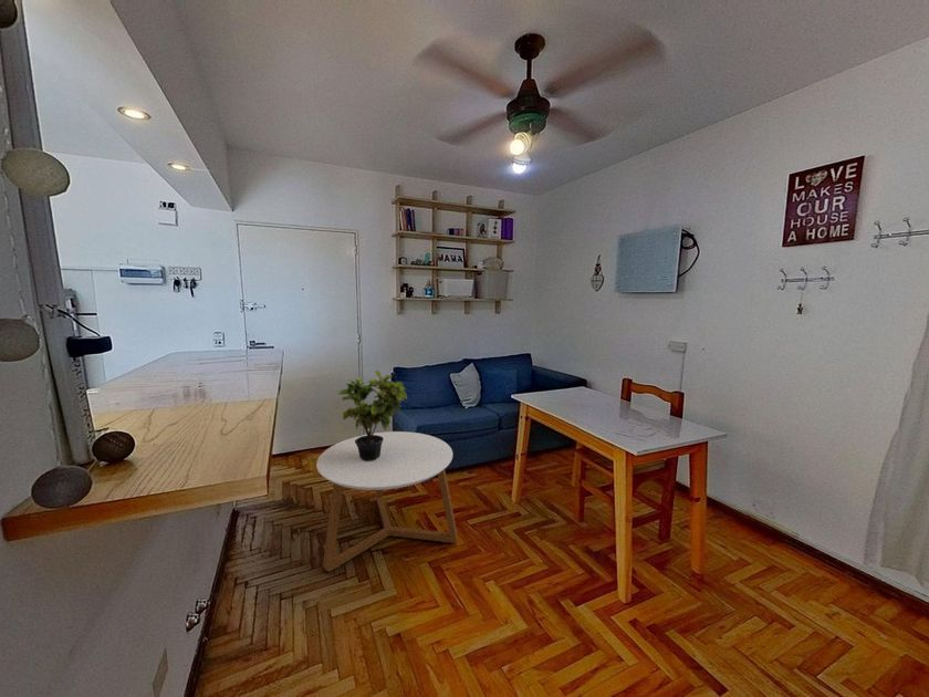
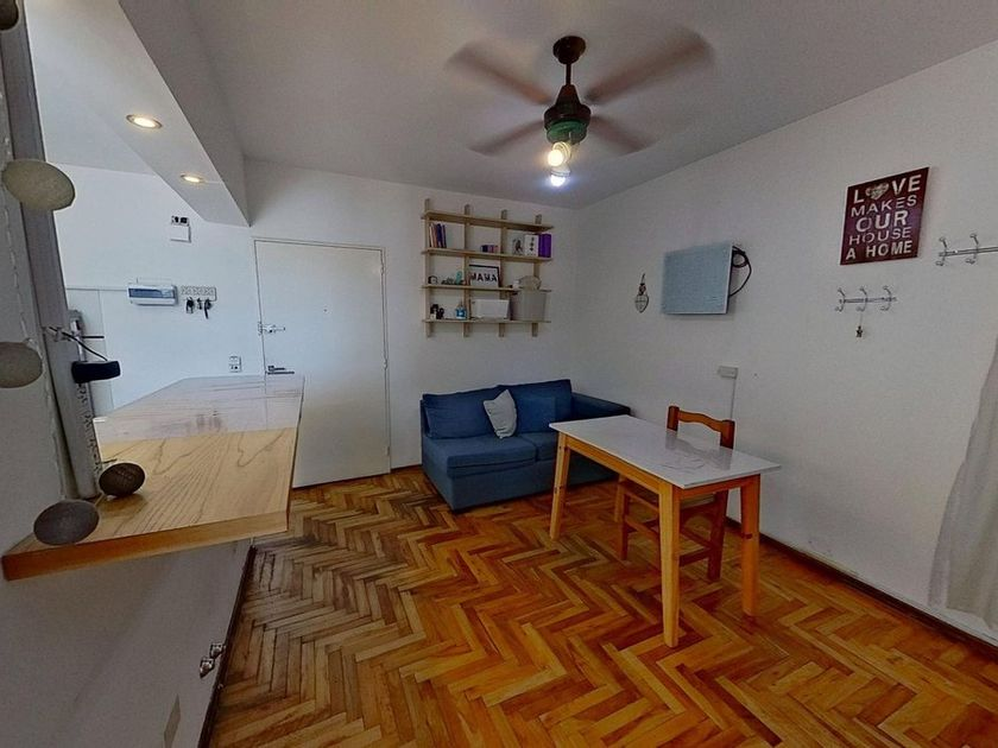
- coffee table [315,430,458,573]
- potted plant [336,370,408,461]
